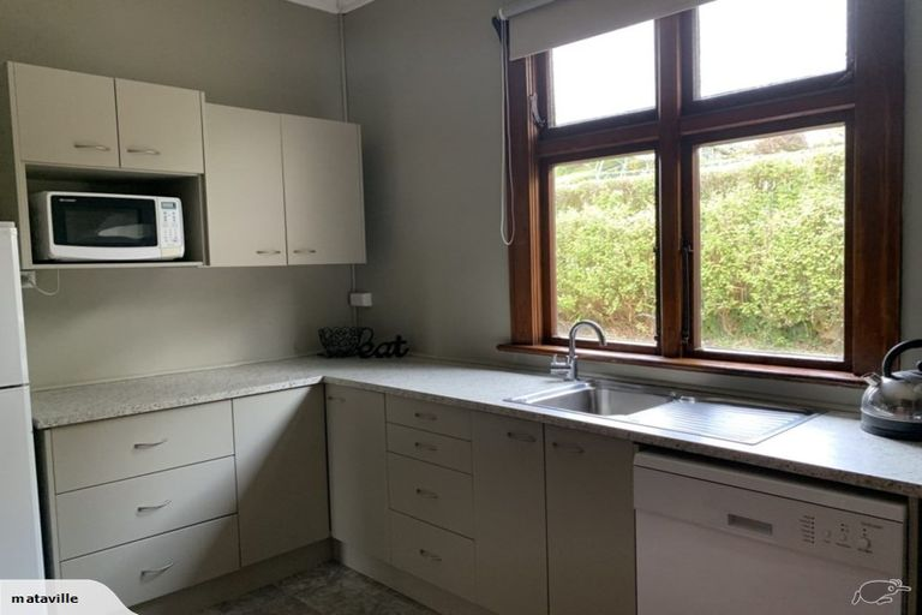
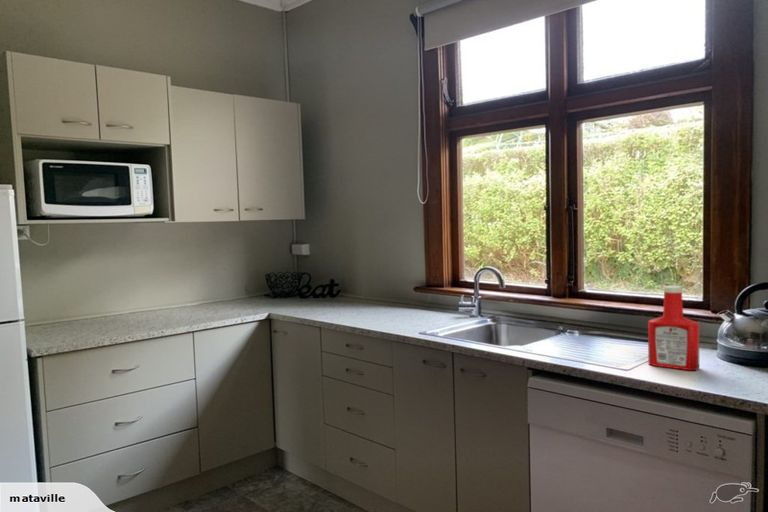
+ soap bottle [647,285,700,371]
